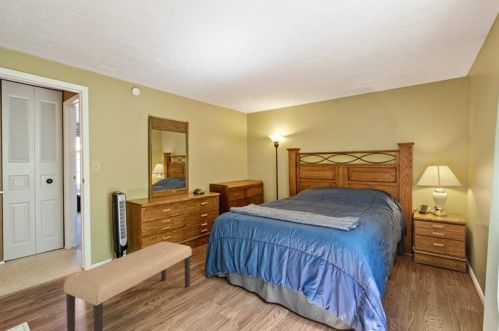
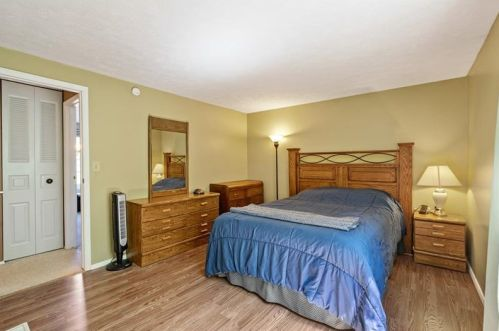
- bench [63,240,193,331]
